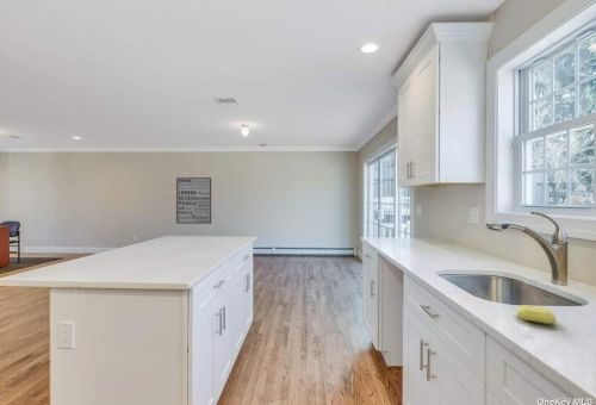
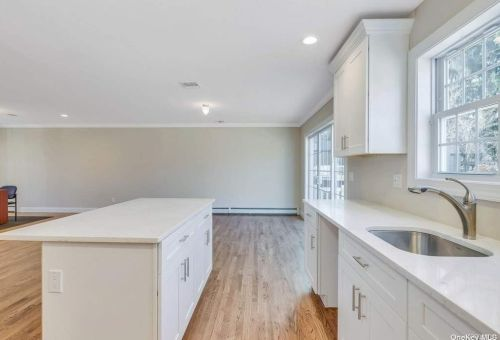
- soap bar [516,304,558,325]
- wall art [175,176,212,225]
